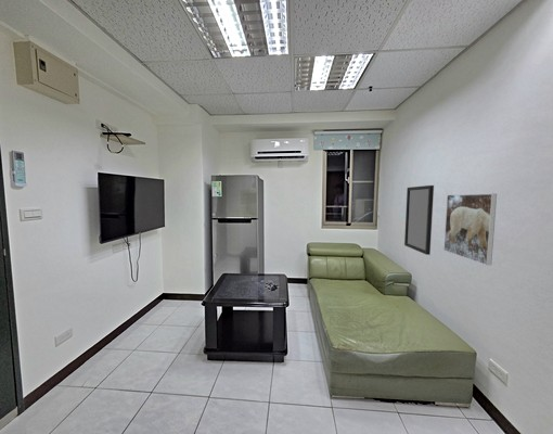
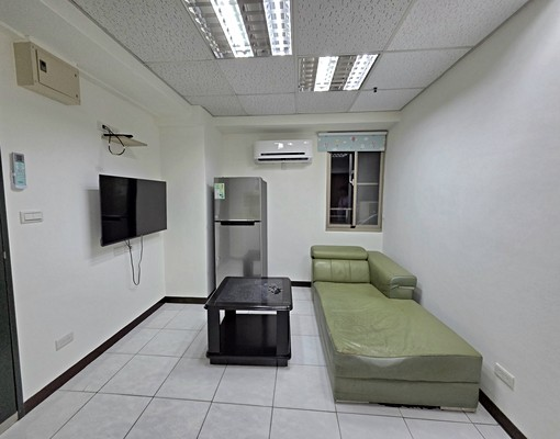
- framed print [442,193,498,267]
- home mirror [403,184,435,256]
